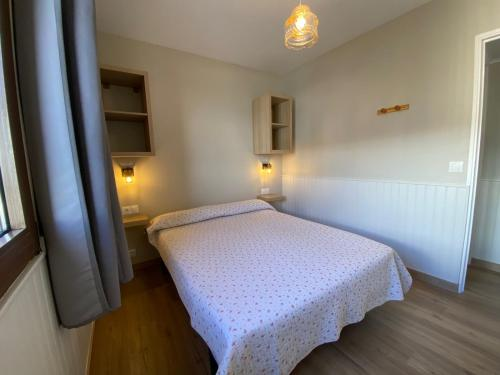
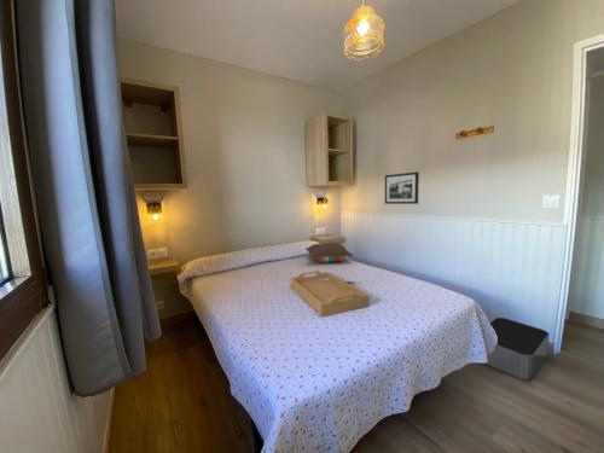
+ storage bin [486,316,551,382]
+ picture frame [384,170,420,205]
+ serving tray [290,269,370,318]
+ pillow [304,242,355,263]
